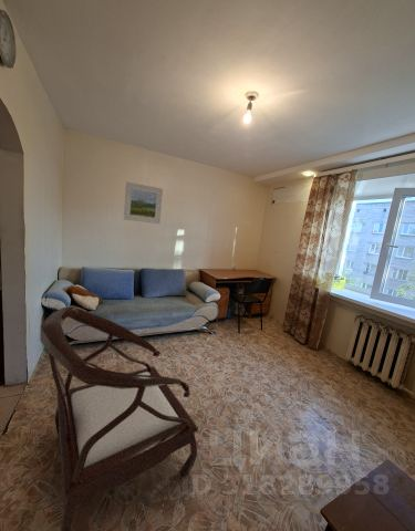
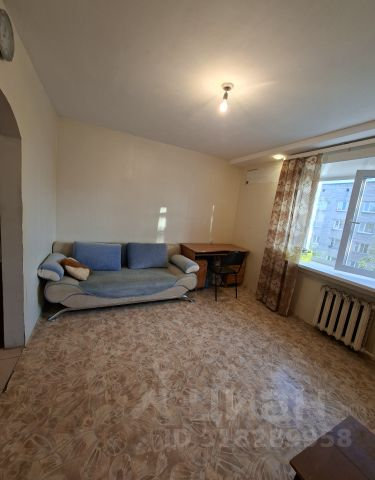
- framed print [123,181,164,225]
- armchair [39,305,199,531]
